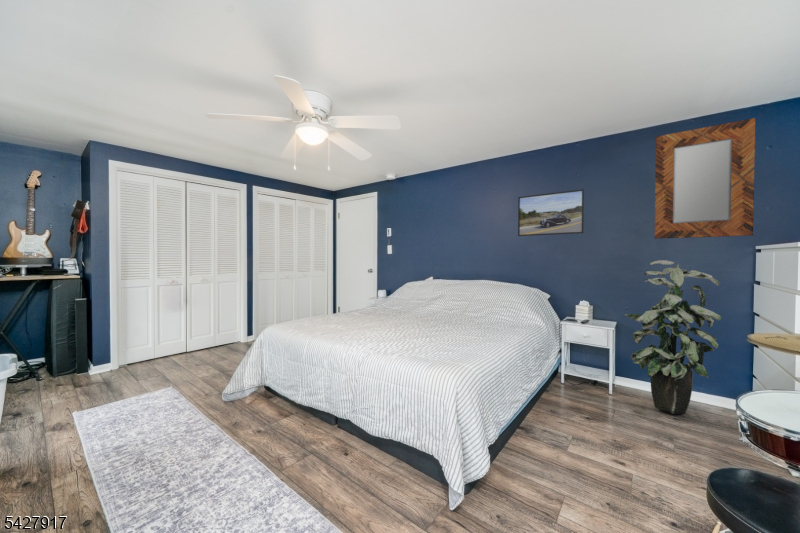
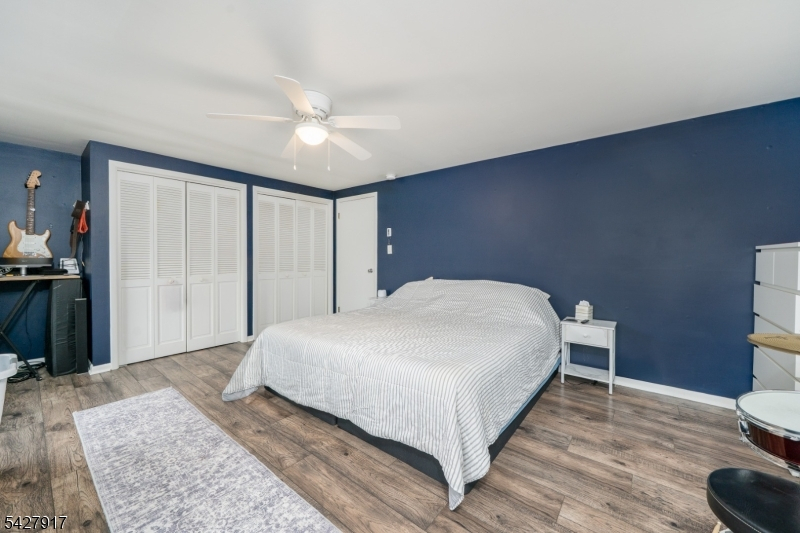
- indoor plant [624,259,722,415]
- home mirror [653,117,756,240]
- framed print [517,188,585,237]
